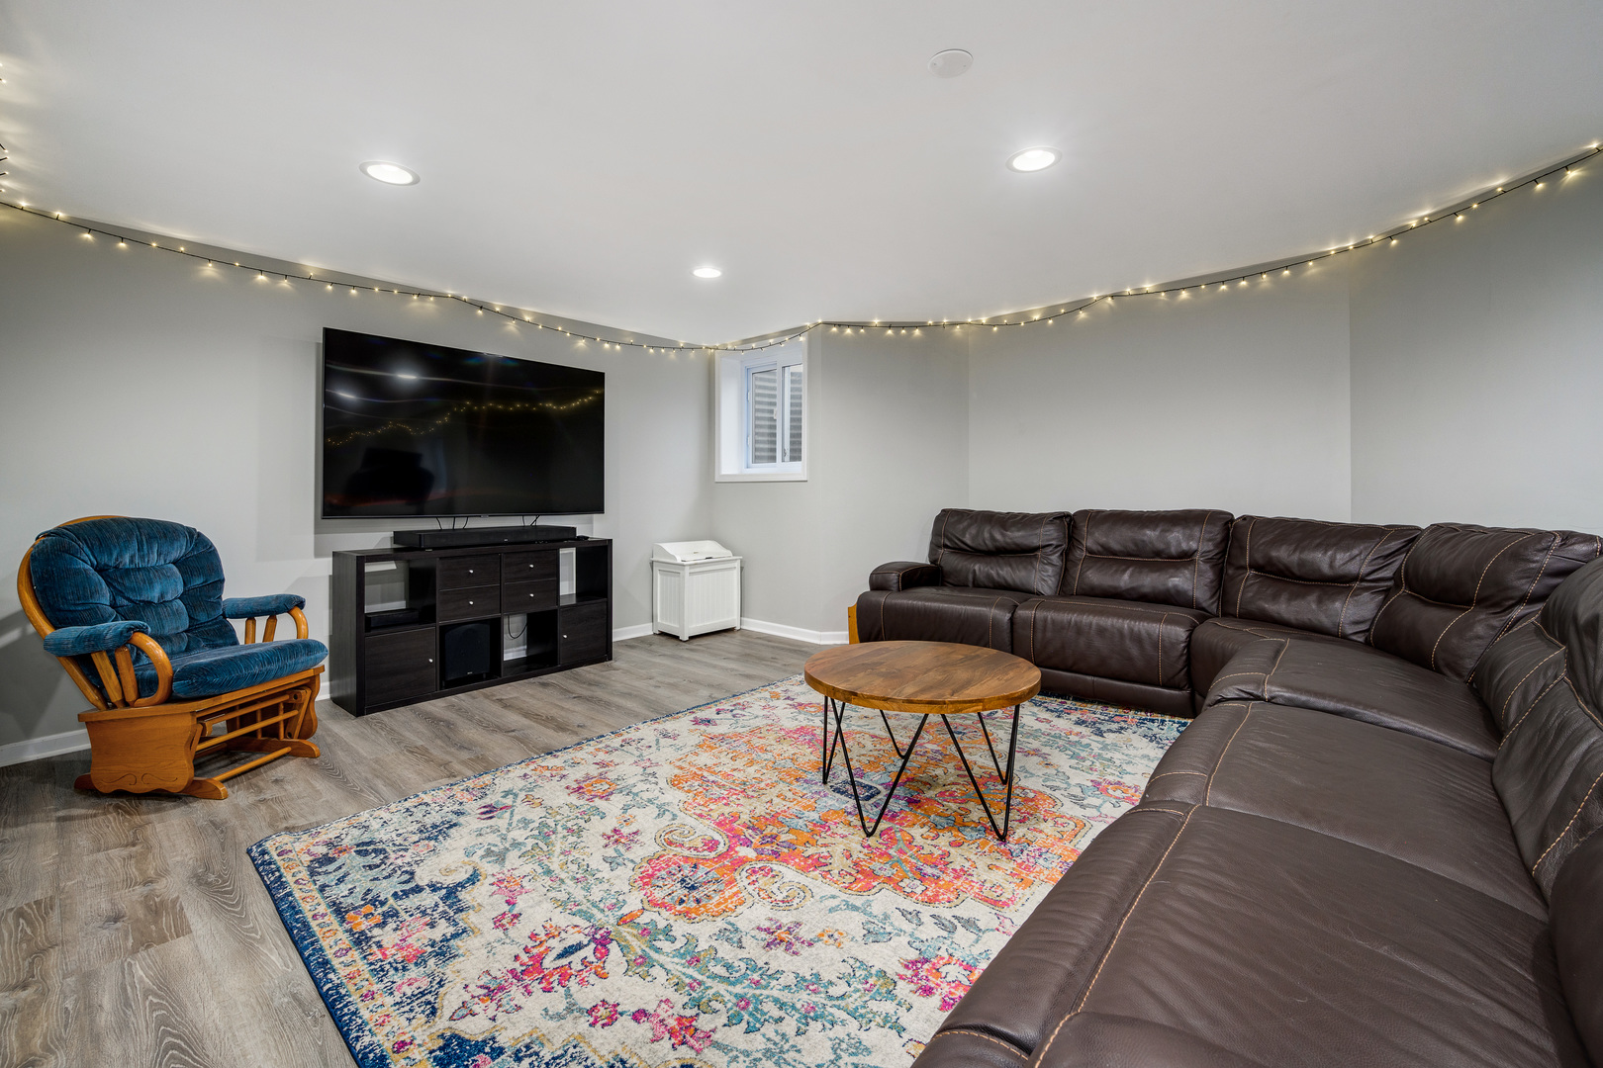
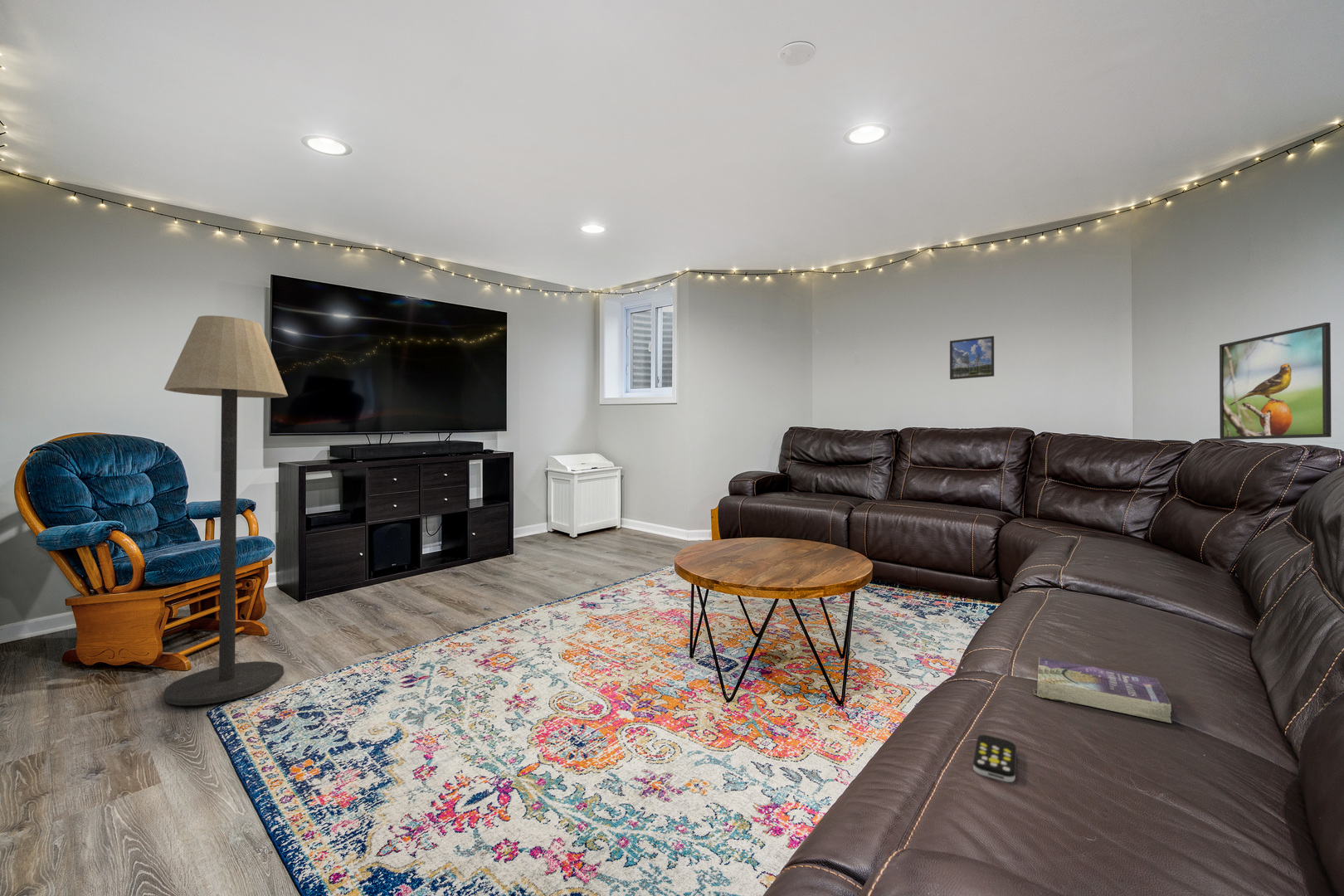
+ remote control [972,734,1017,783]
+ floor lamp [163,314,289,706]
+ book [1032,656,1172,724]
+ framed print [949,335,995,380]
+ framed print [1219,322,1332,441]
